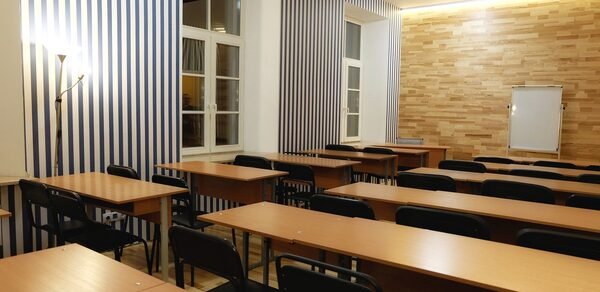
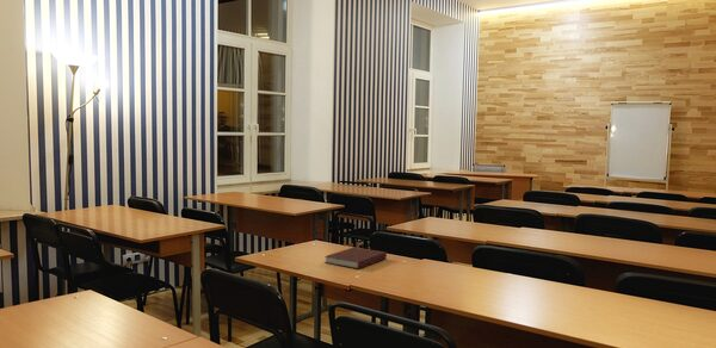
+ notebook [323,246,388,271]
